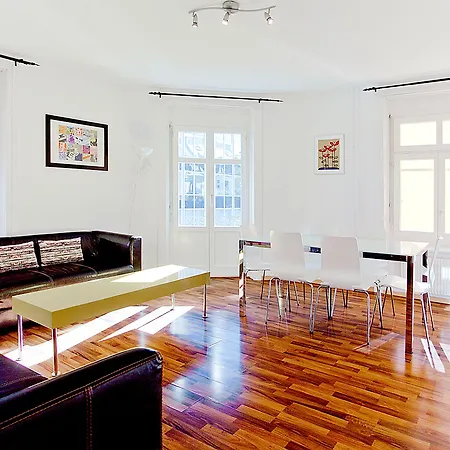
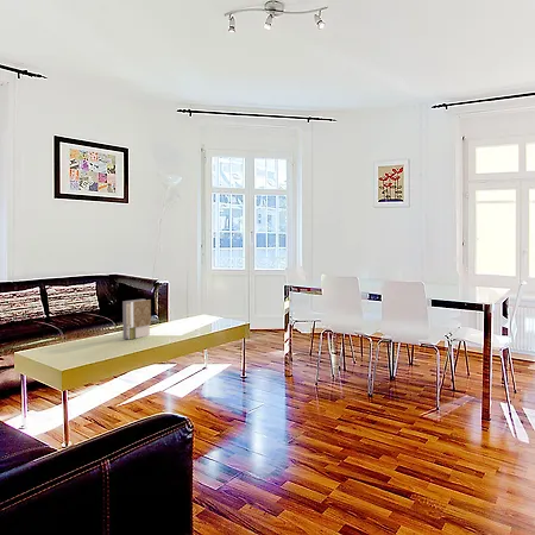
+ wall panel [121,298,152,340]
